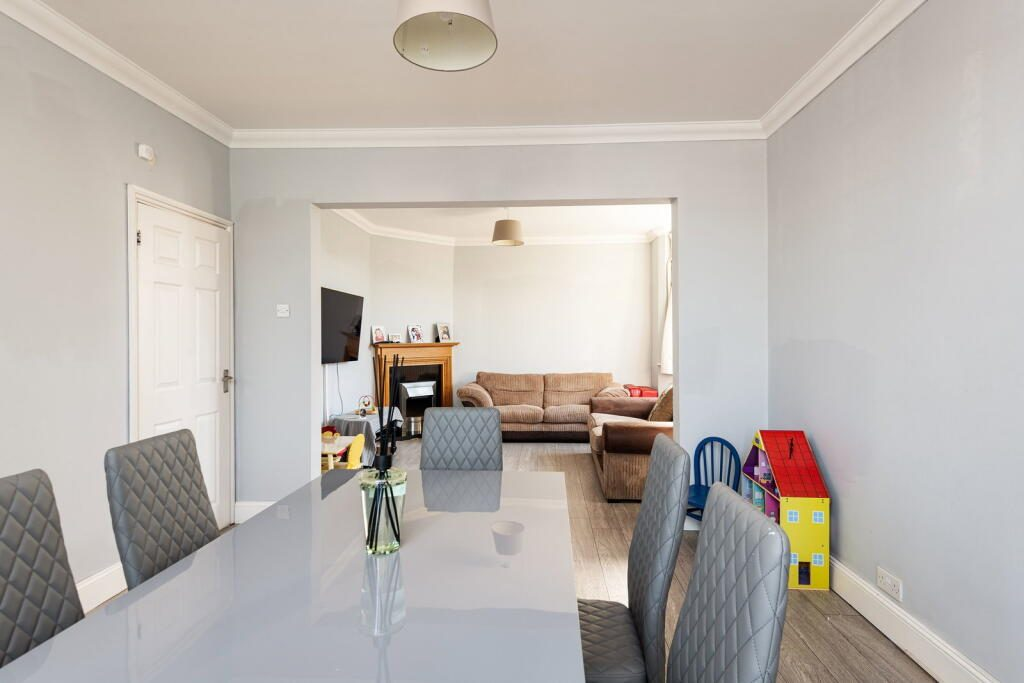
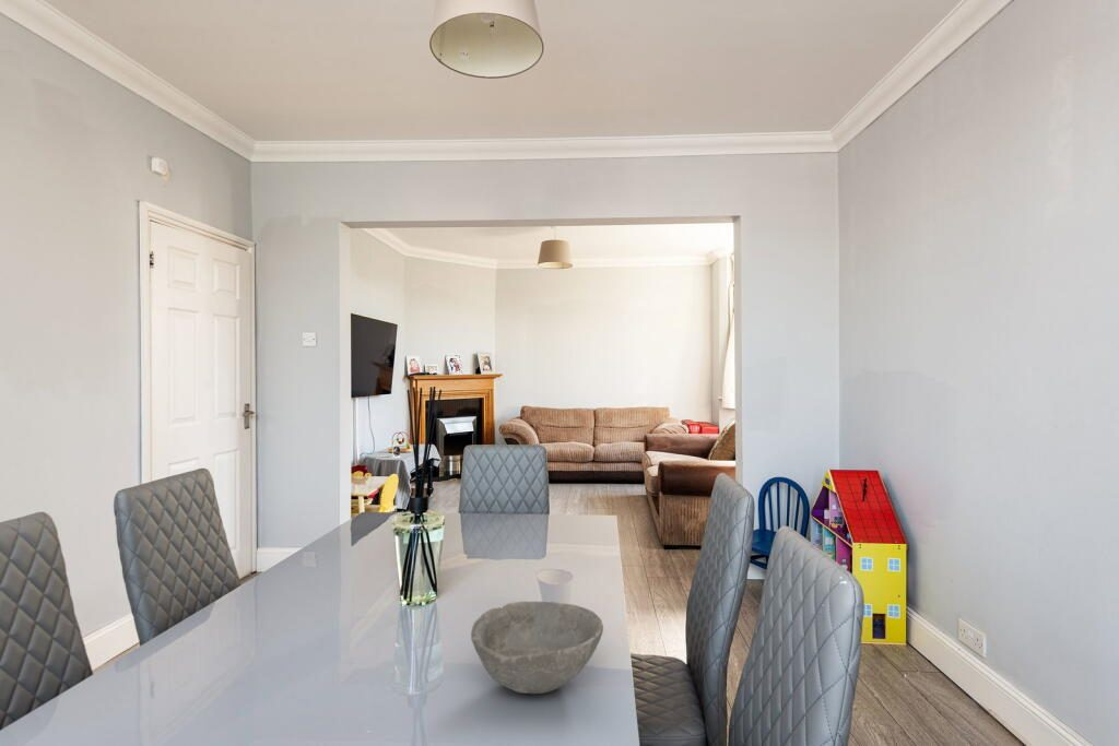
+ bowl [470,601,604,695]
